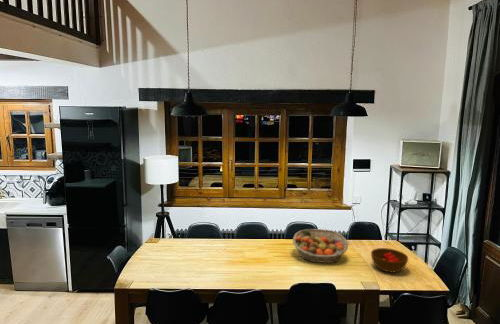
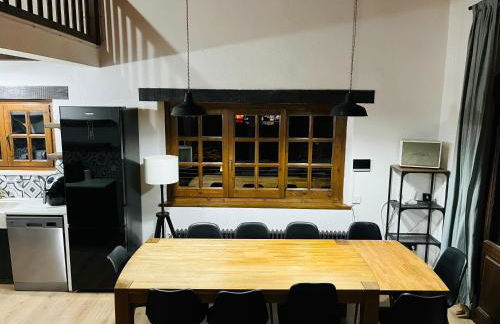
- bowl [370,247,409,273]
- fruit basket [292,228,349,264]
